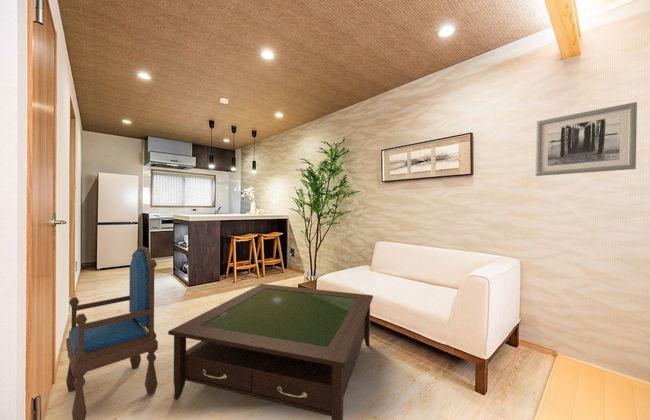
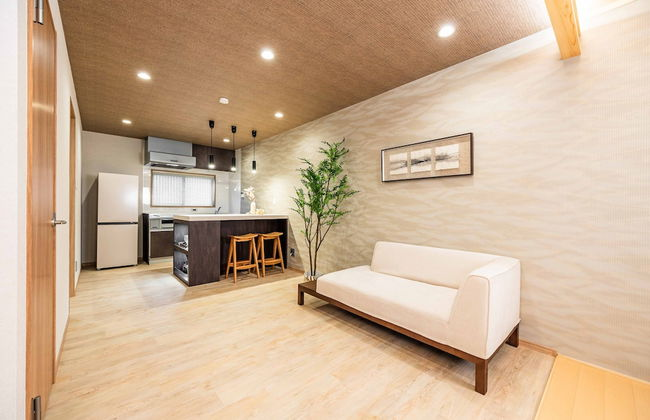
- wall art [535,101,638,177]
- coffee table [167,283,374,420]
- armchair [65,245,159,420]
